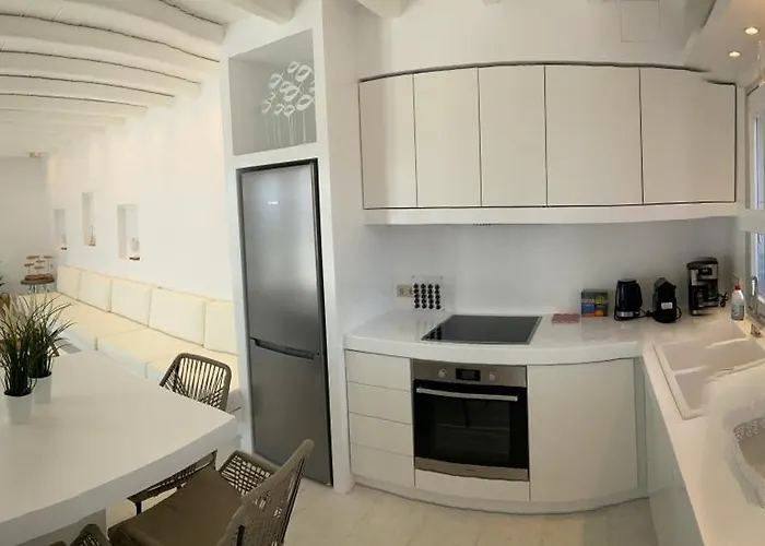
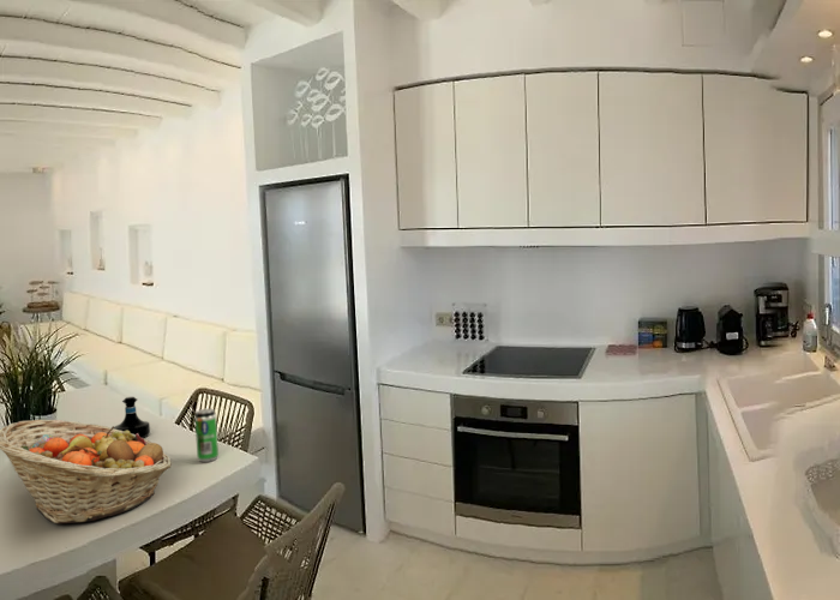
+ tequila bottle [114,396,151,439]
+ fruit basket [0,419,172,524]
+ beverage can [193,408,220,463]
